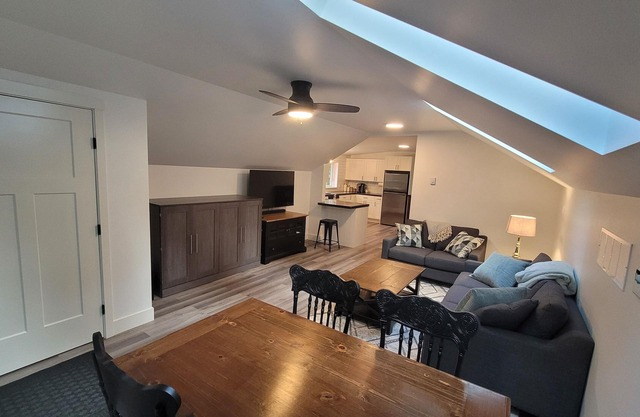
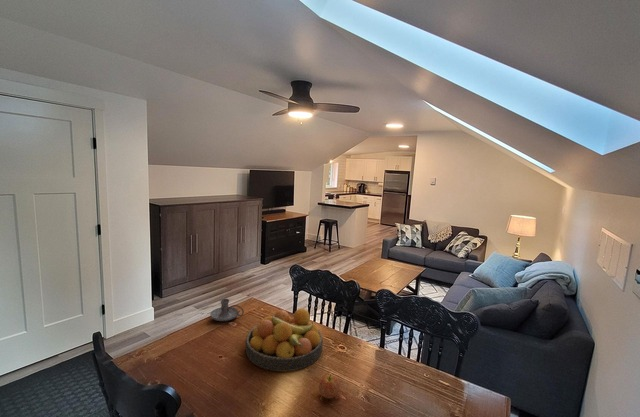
+ fruit bowl [245,308,324,372]
+ apple [318,373,340,400]
+ candle holder [209,298,245,322]
